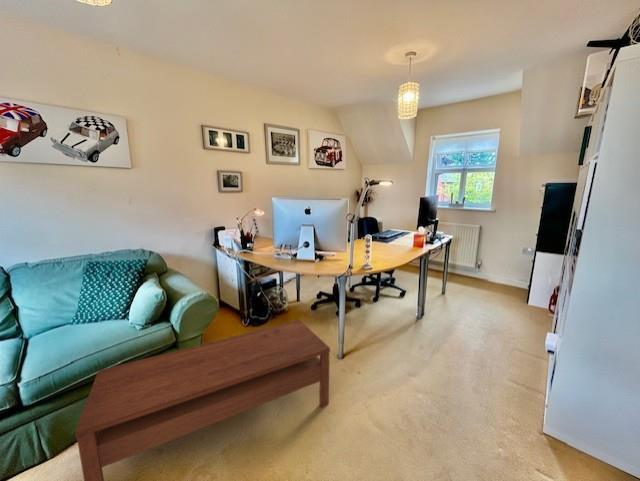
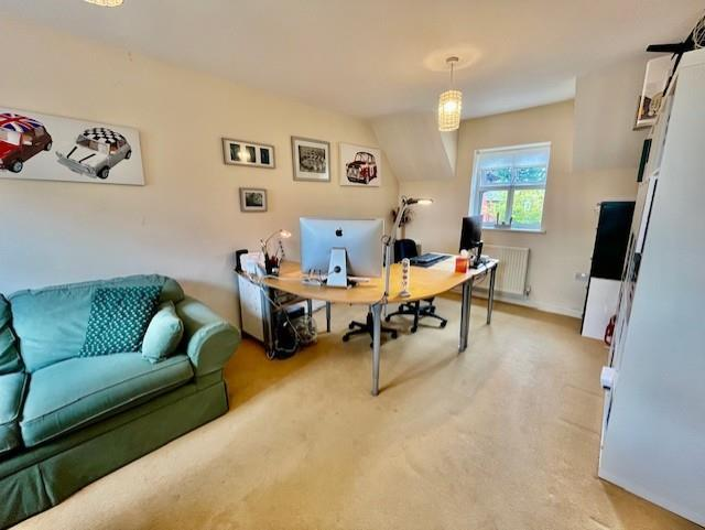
- coffee table [74,319,331,481]
